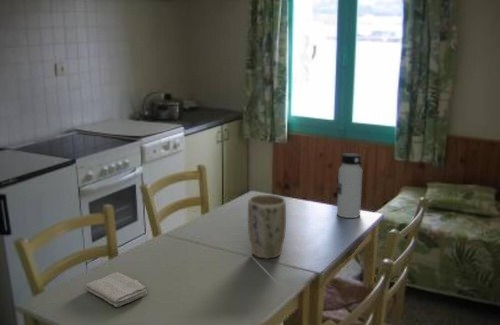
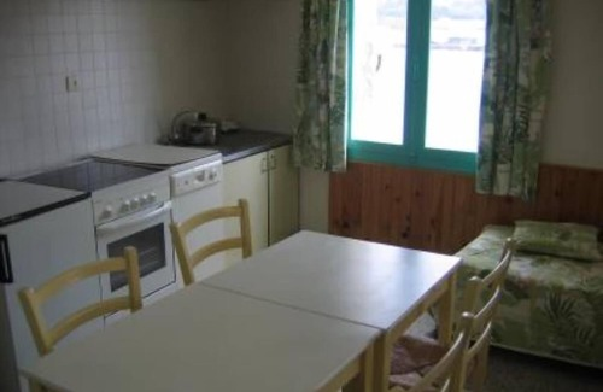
- plant pot [247,194,287,260]
- water bottle [336,152,363,219]
- washcloth [84,271,148,308]
